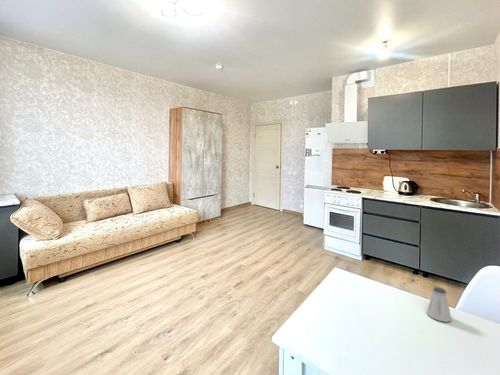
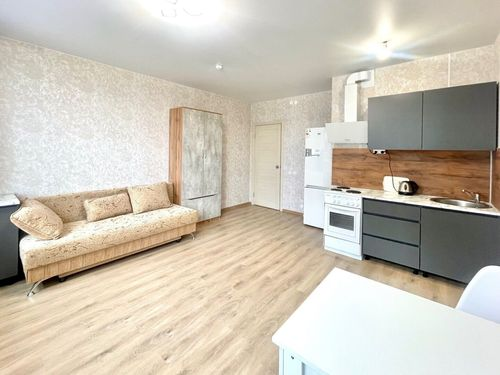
- saltshaker [425,286,452,323]
